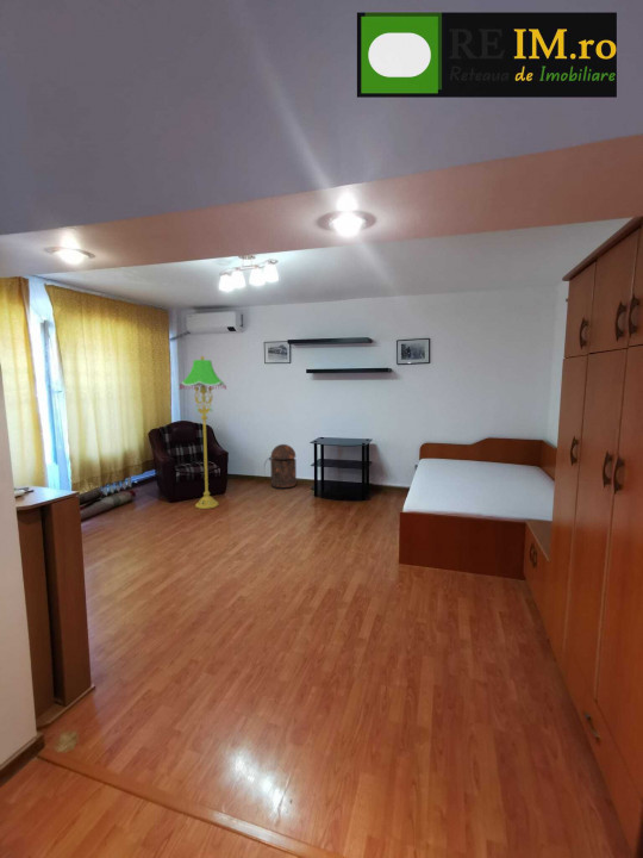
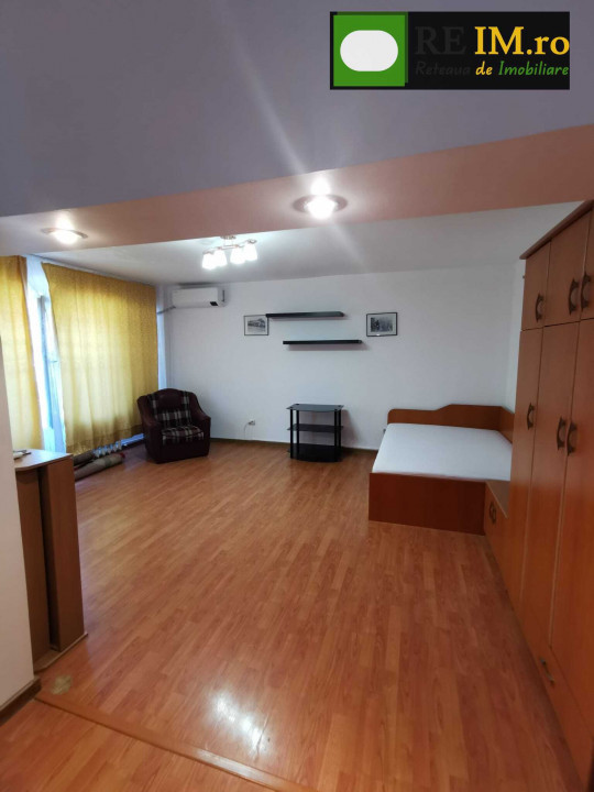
- floor lamp [179,355,227,510]
- trash can [269,443,298,490]
